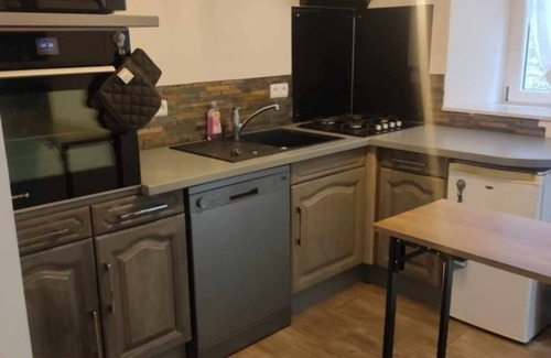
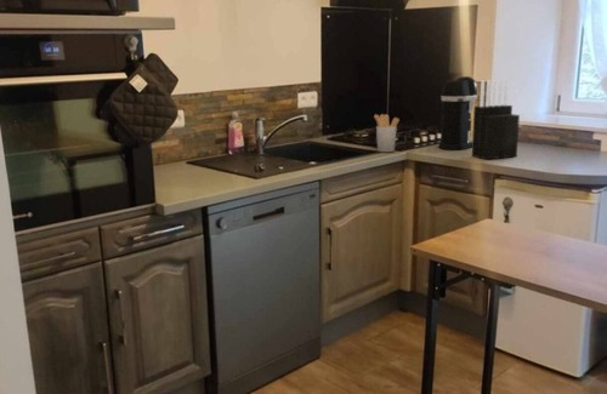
+ coffee maker [437,75,478,150]
+ knife block [471,79,521,160]
+ utensil holder [373,113,401,153]
